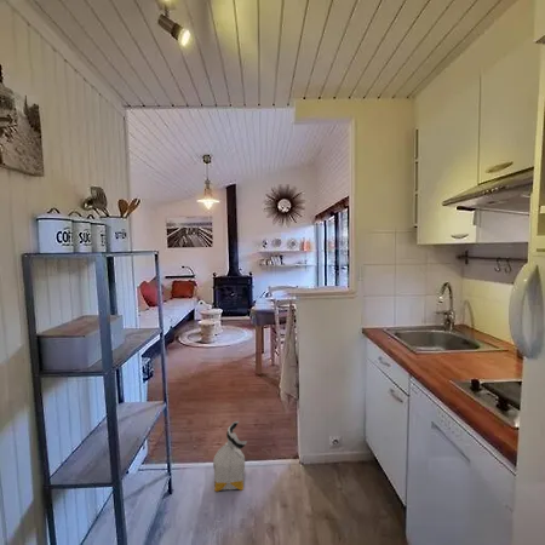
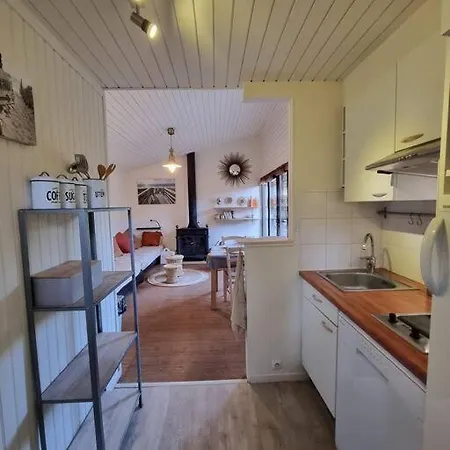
- bag [212,420,248,492]
